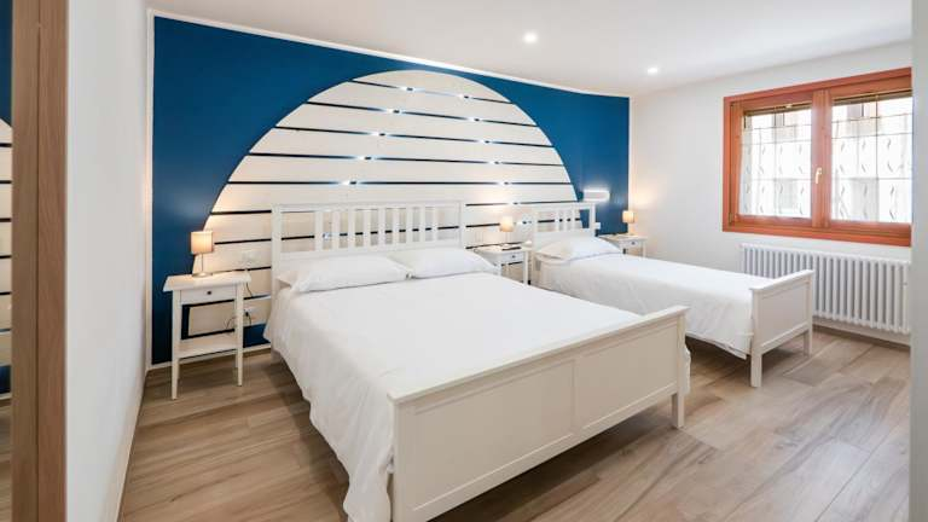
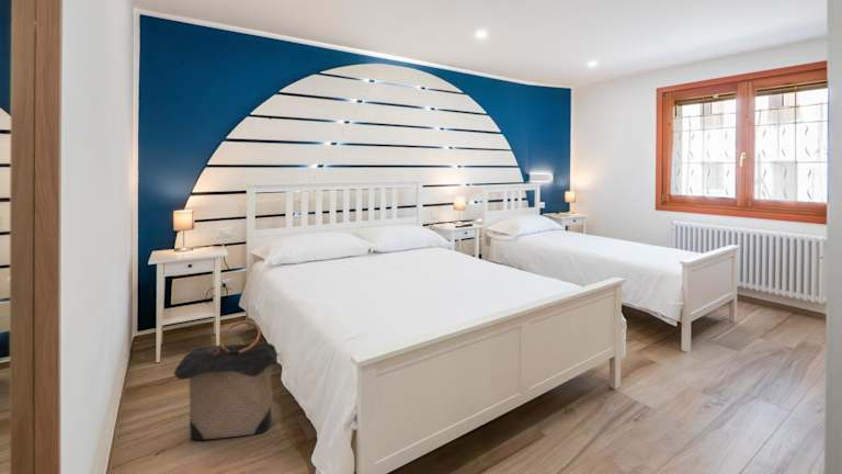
+ laundry hamper [173,319,280,441]
